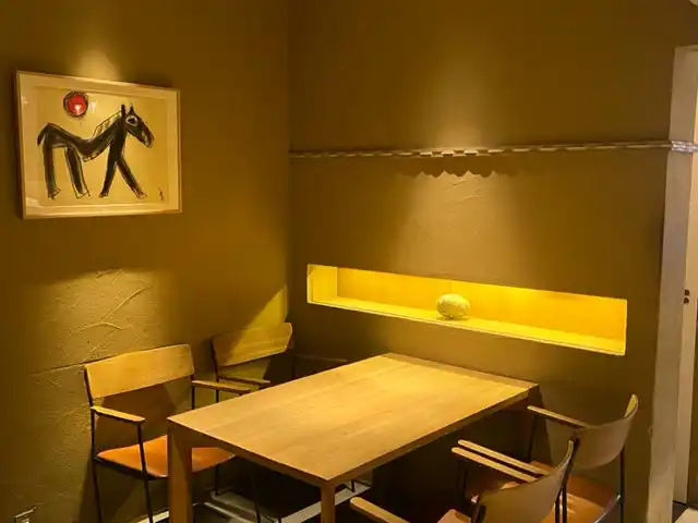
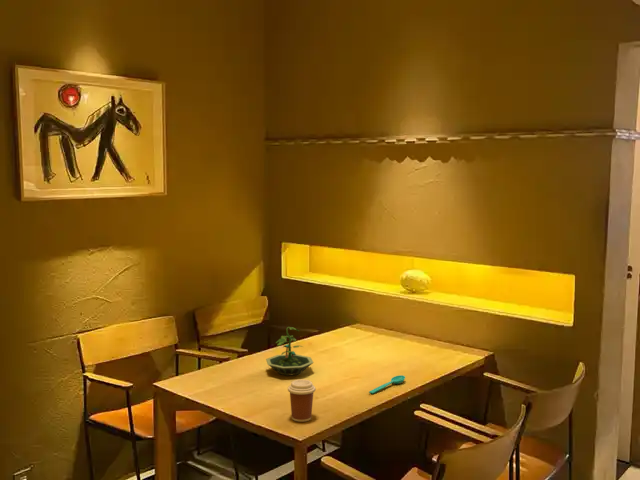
+ spoon [368,374,406,395]
+ coffee cup [287,378,317,423]
+ terrarium [265,326,315,377]
